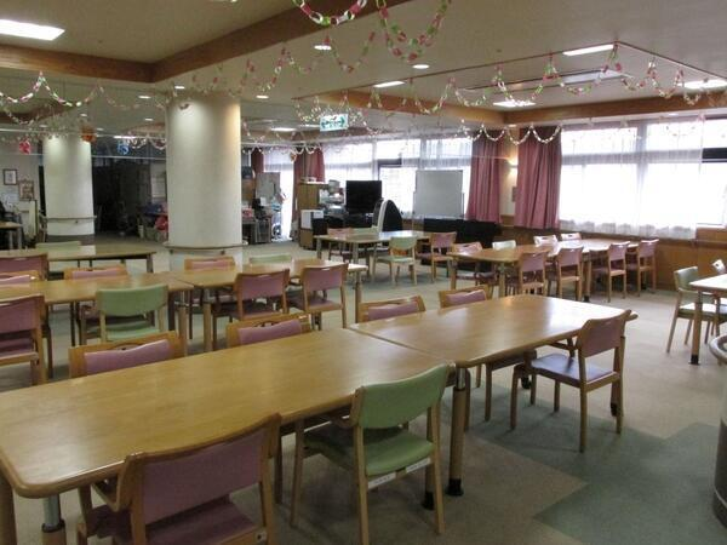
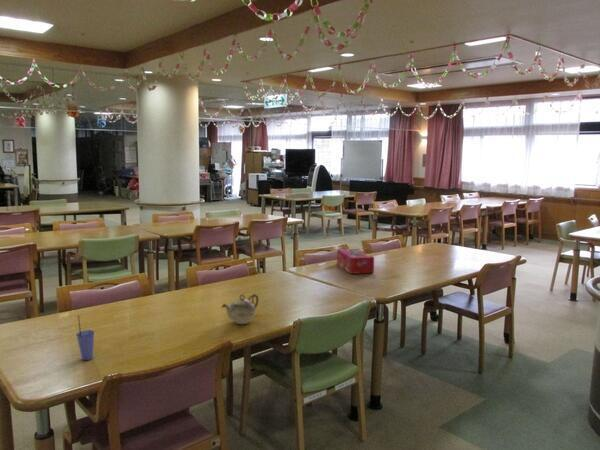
+ tissue box [336,248,375,275]
+ straw [75,314,95,361]
+ teapot [221,293,259,325]
